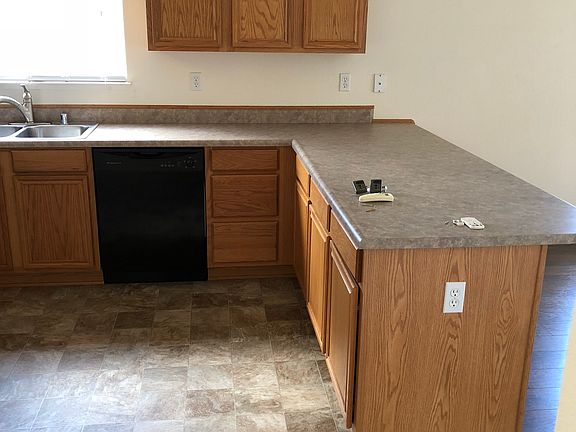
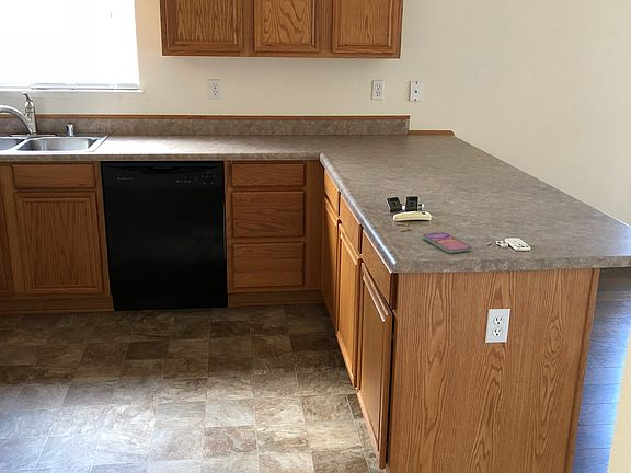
+ smartphone [422,231,472,254]
